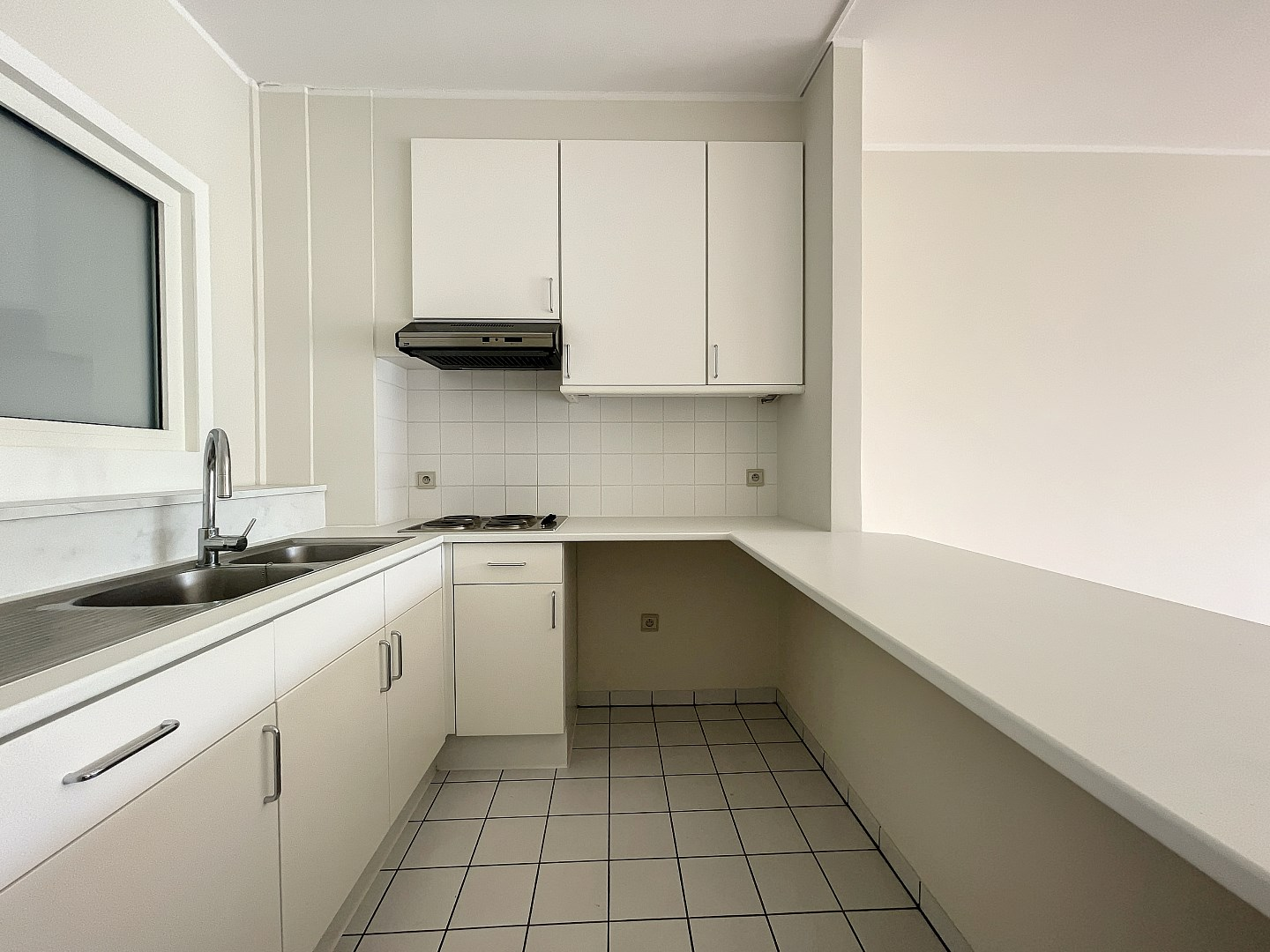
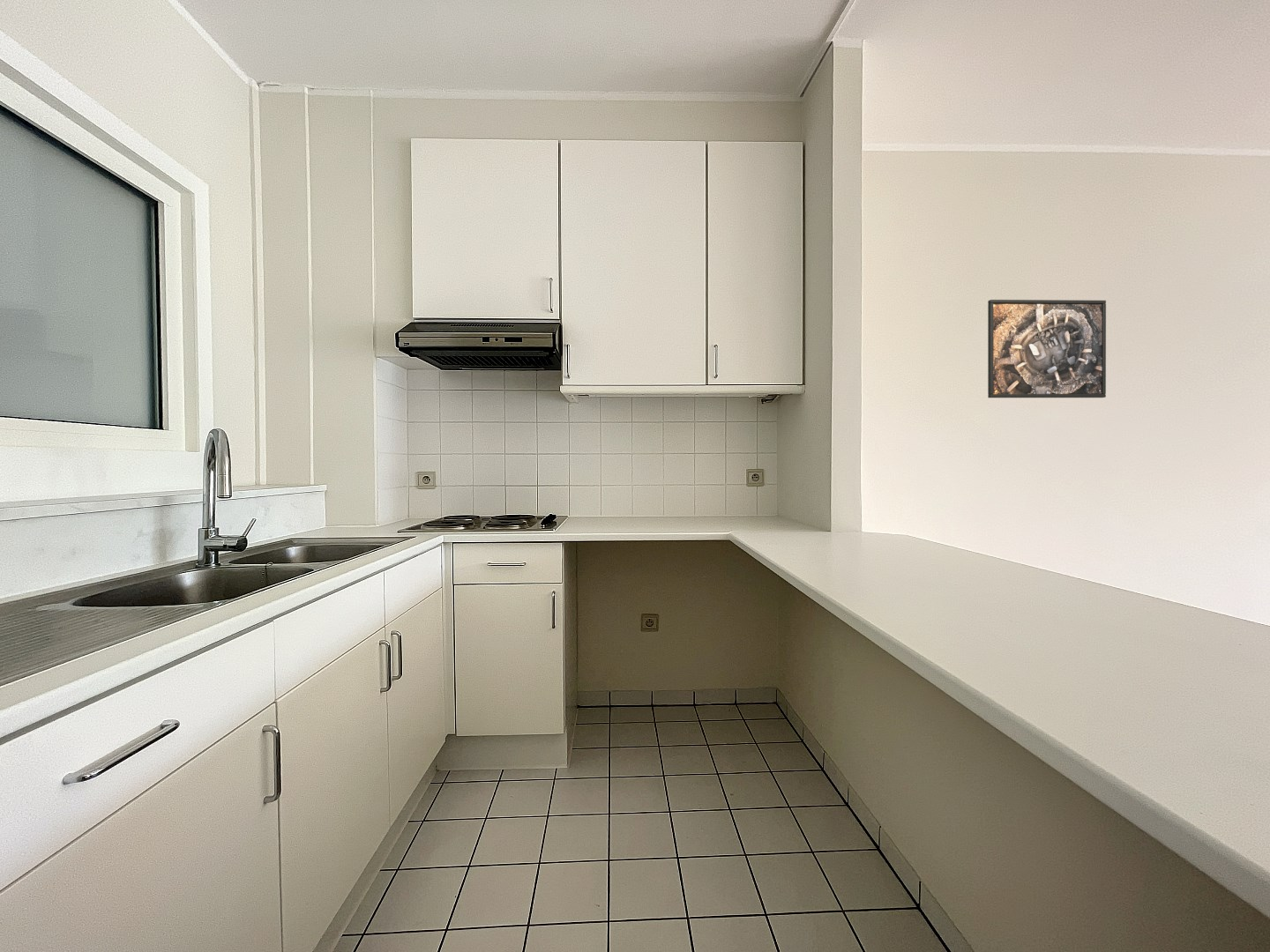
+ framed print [987,299,1107,398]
